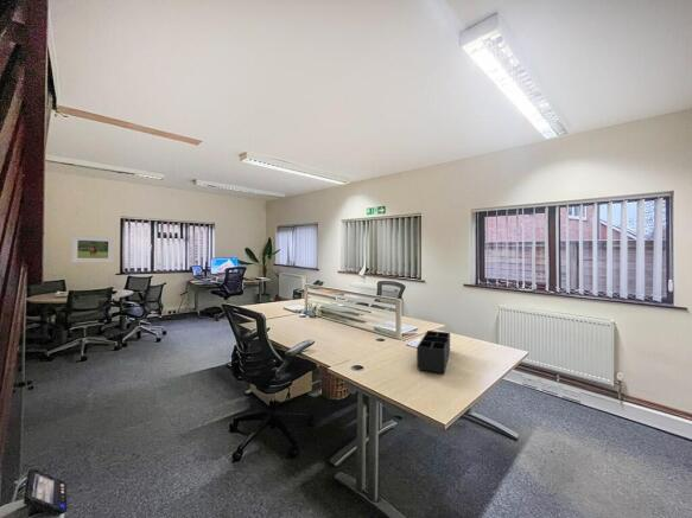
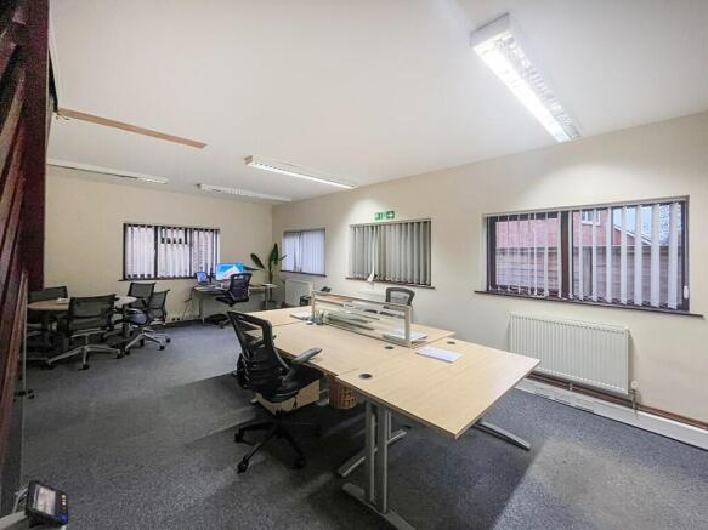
- desk organizer [415,330,451,375]
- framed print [70,235,115,263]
